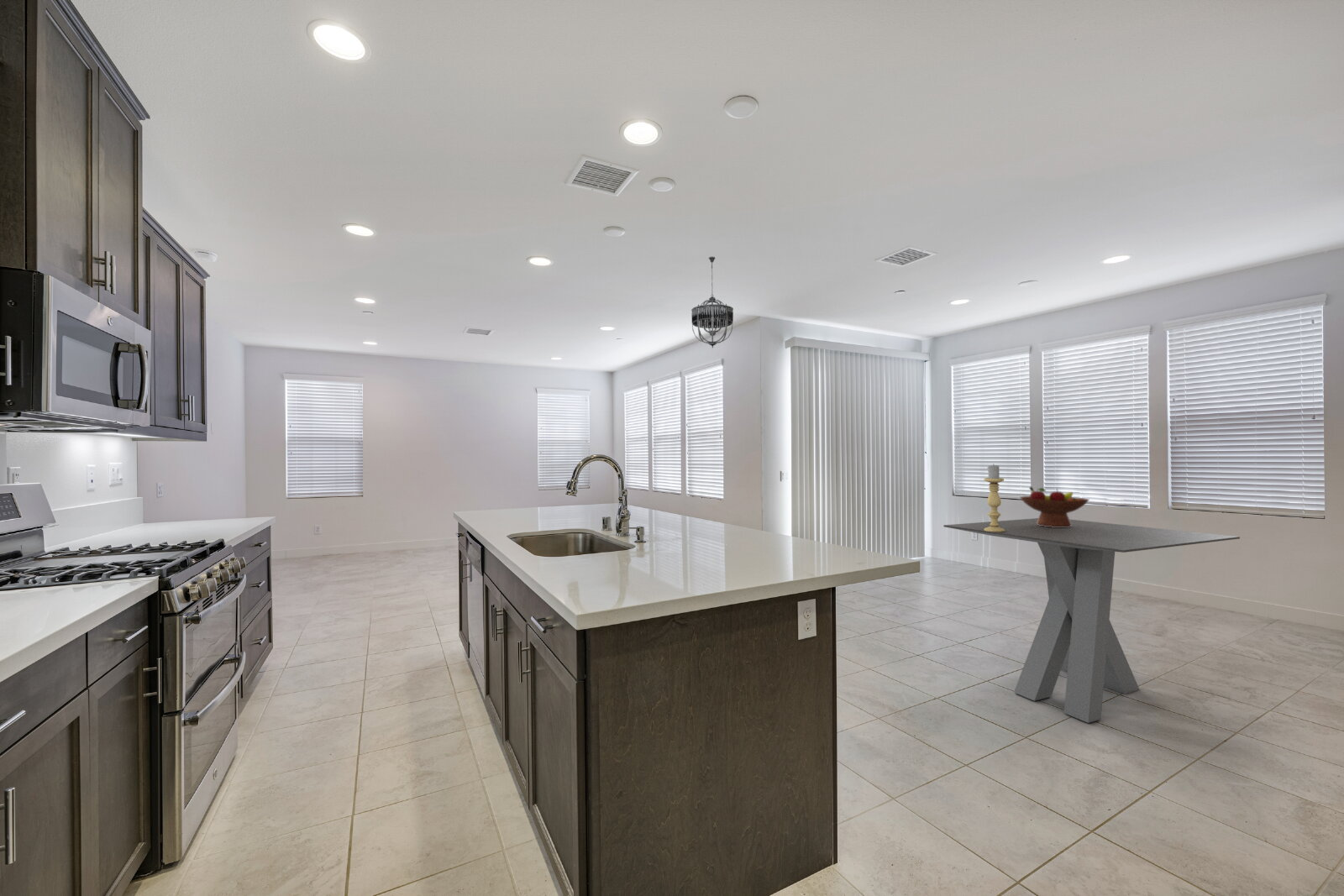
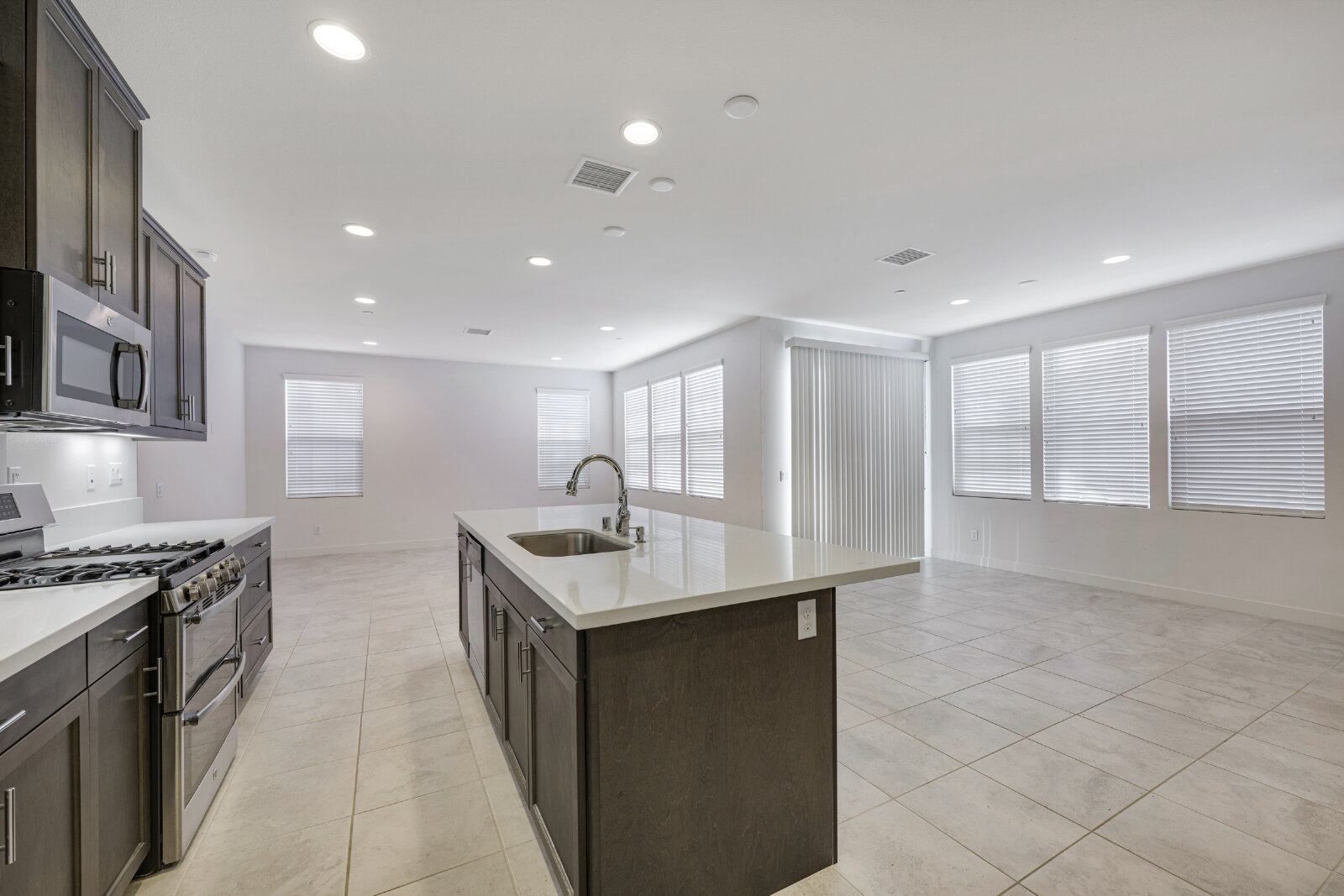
- chandelier [690,256,734,348]
- dining table [942,517,1241,724]
- candle holder [984,464,1005,532]
- fruit bowl [1019,485,1090,527]
